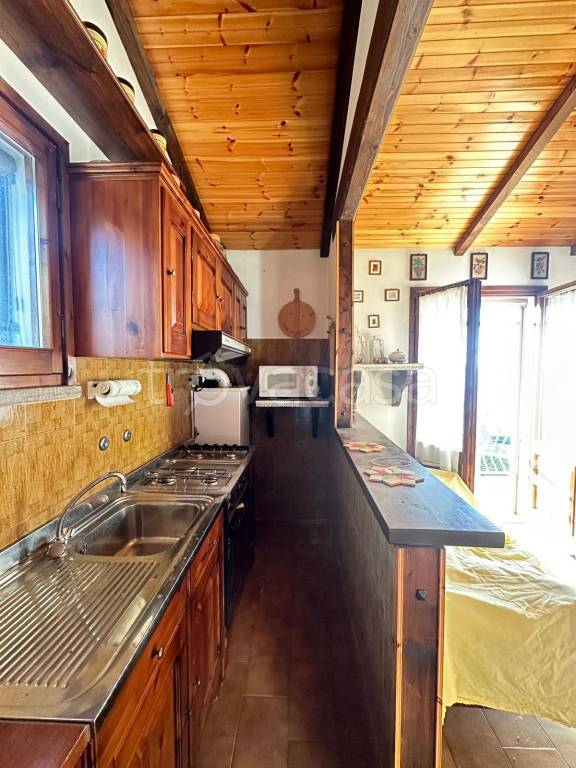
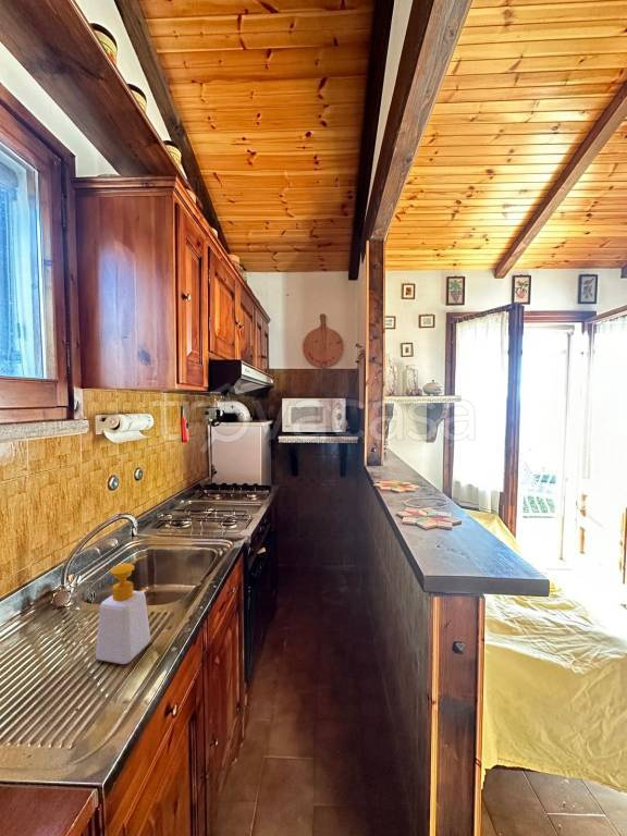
+ soap bottle [95,554,151,665]
